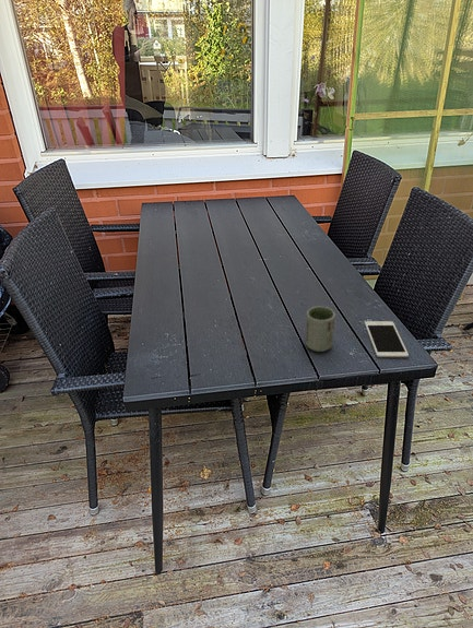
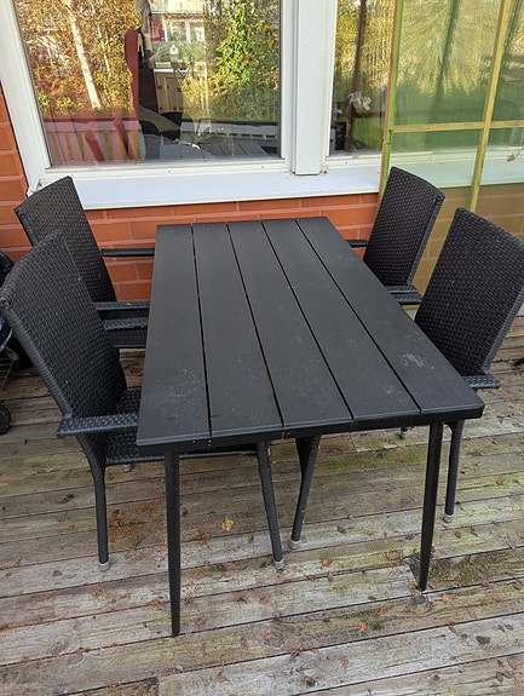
- cup [305,306,336,353]
- cell phone [364,320,410,358]
